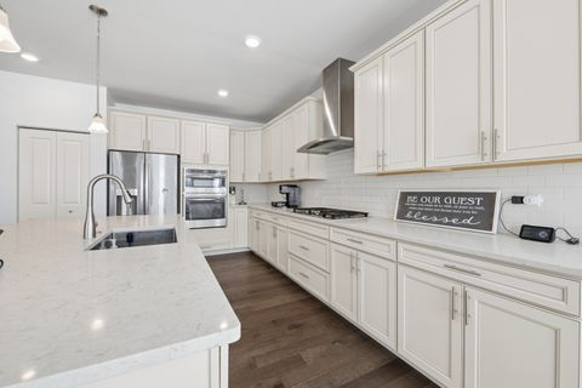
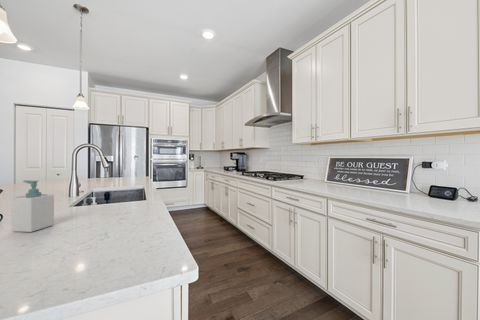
+ soap bottle [10,180,55,233]
